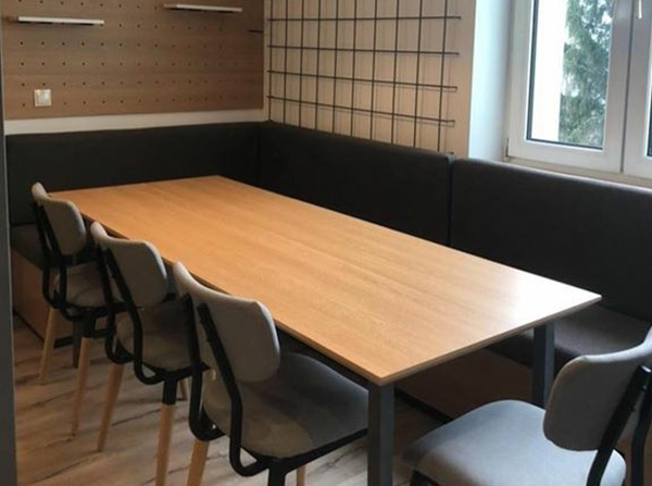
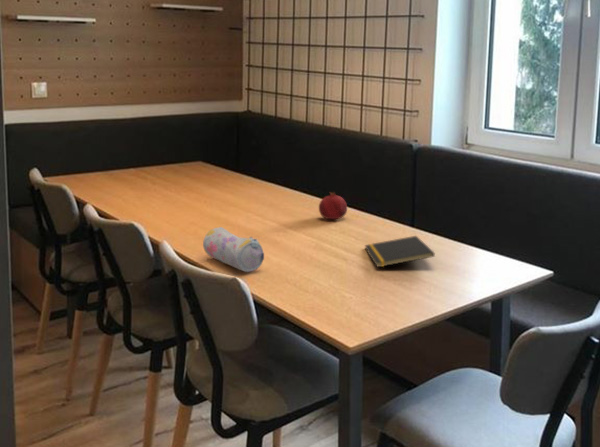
+ fruit [318,191,348,220]
+ pencil case [202,226,265,273]
+ notepad [364,235,436,268]
